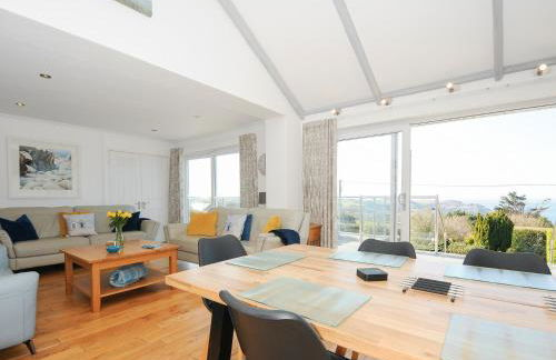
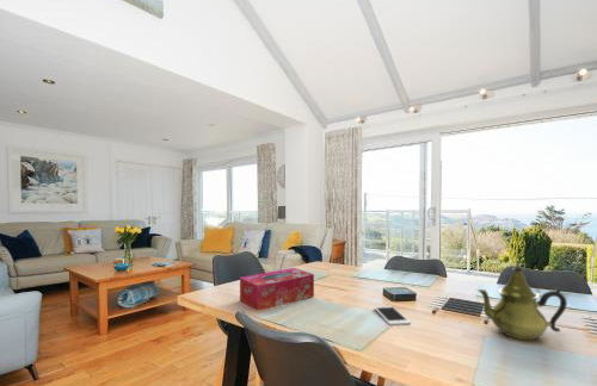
+ tissue box [239,267,315,312]
+ teapot [476,259,568,341]
+ cell phone [373,305,412,326]
